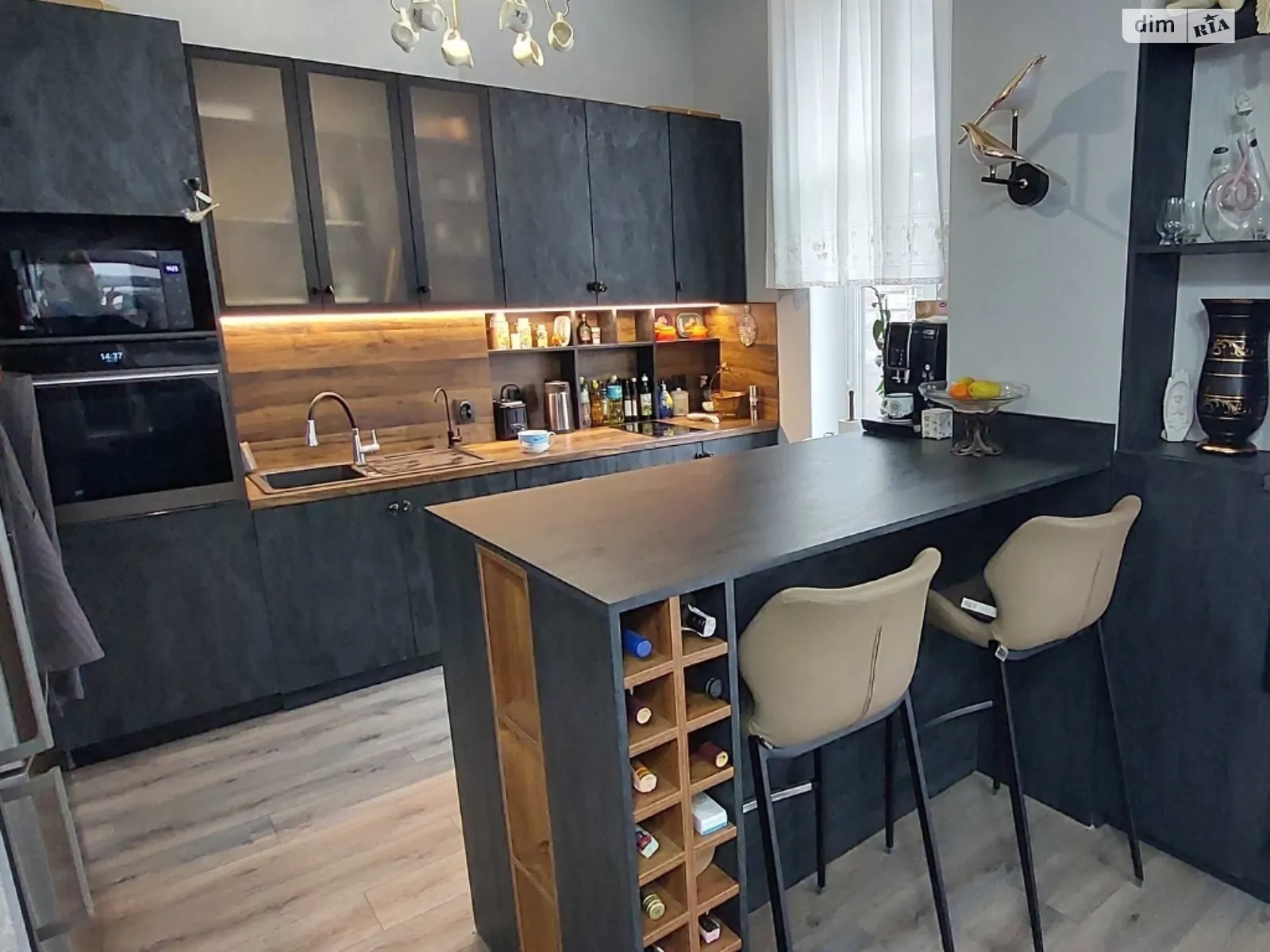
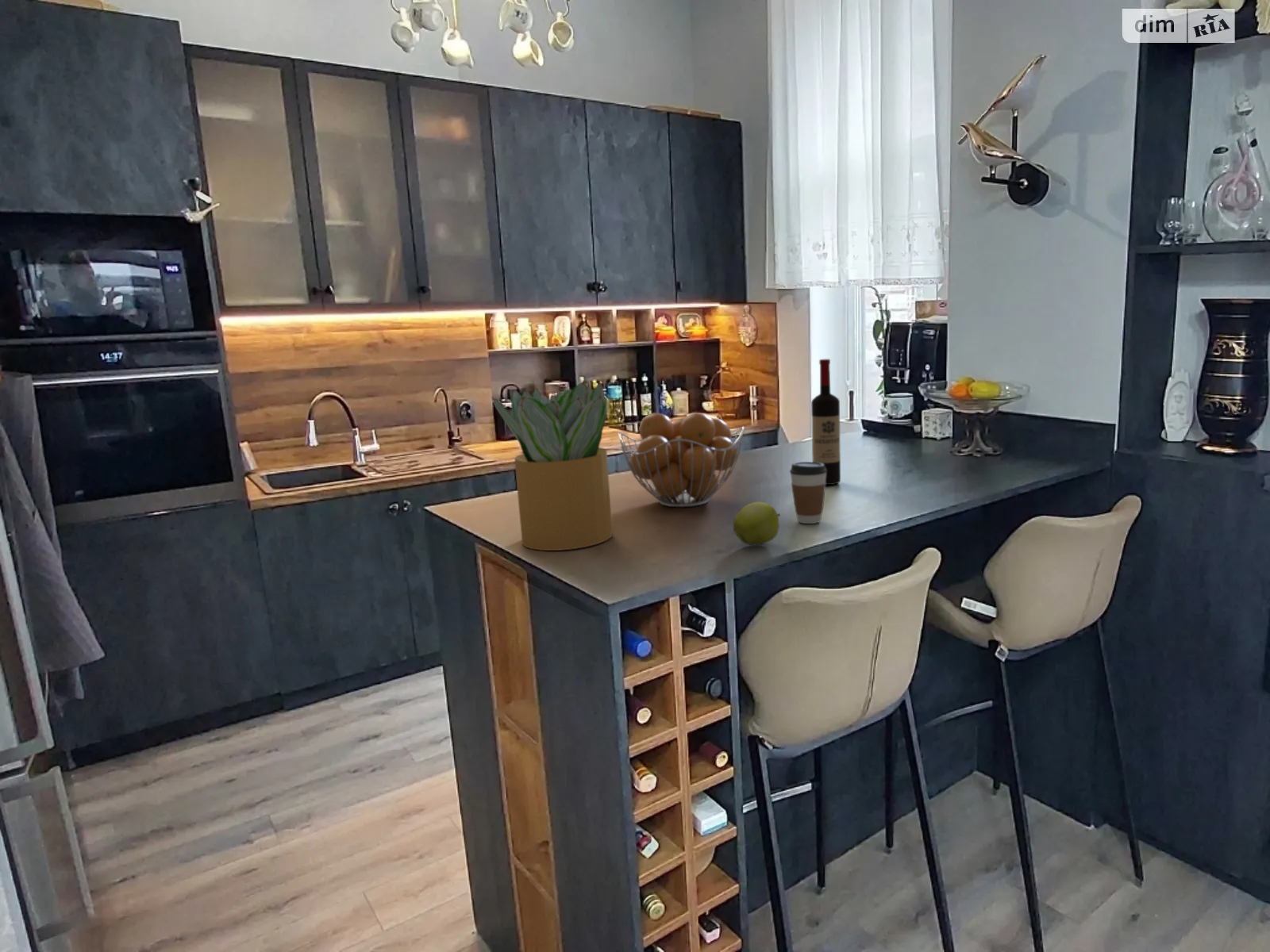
+ potted plant [491,381,613,551]
+ coffee cup [789,461,827,524]
+ apple [733,501,781,546]
+ wine bottle [810,359,841,486]
+ fruit basket [618,412,745,508]
